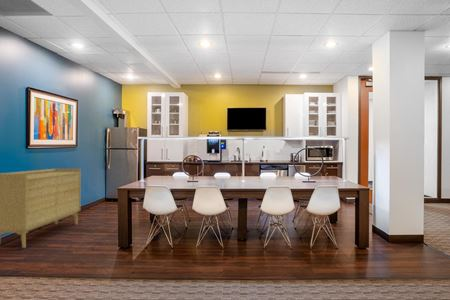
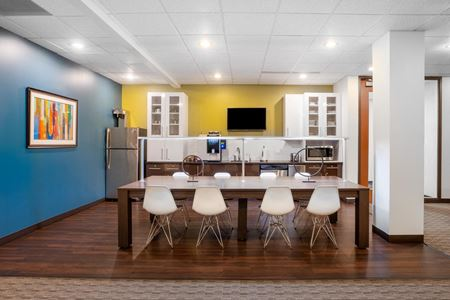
- sideboard [0,167,82,249]
